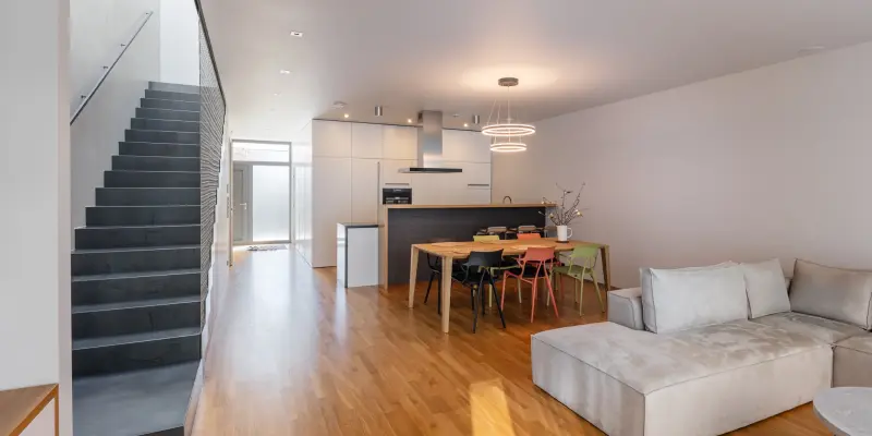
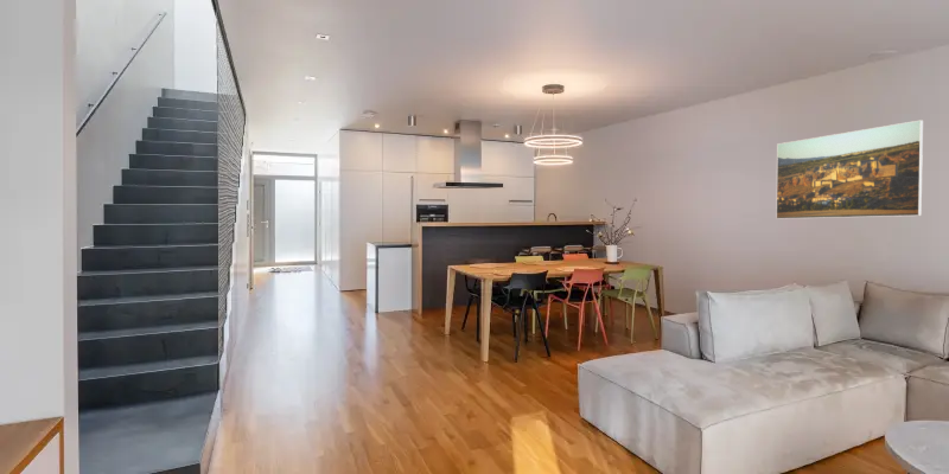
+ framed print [775,118,924,220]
